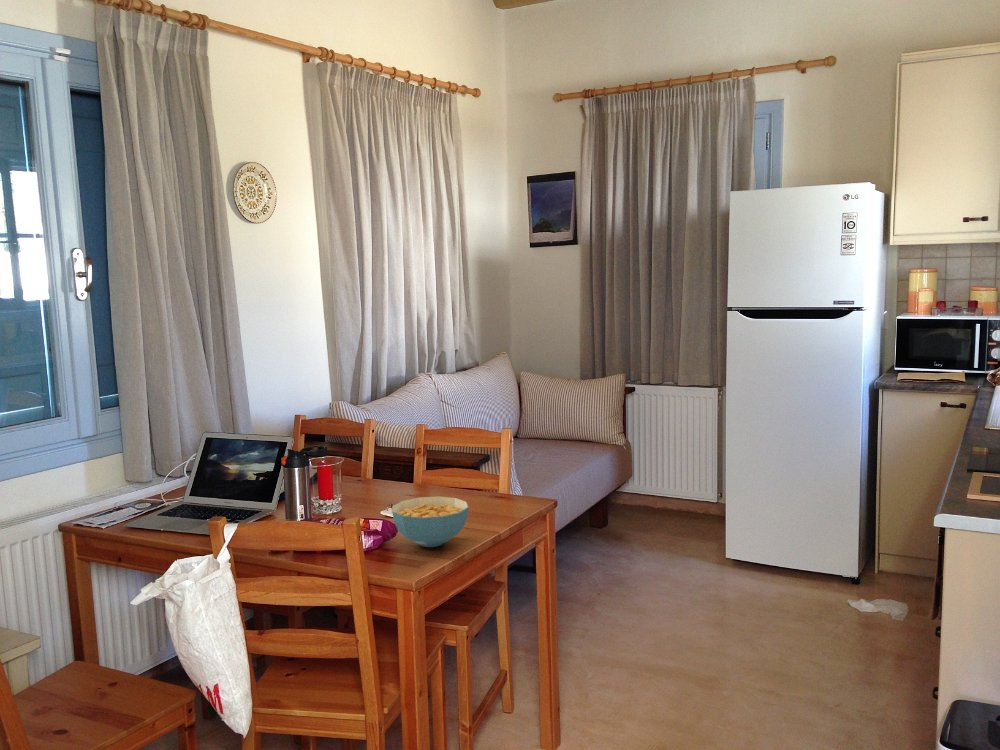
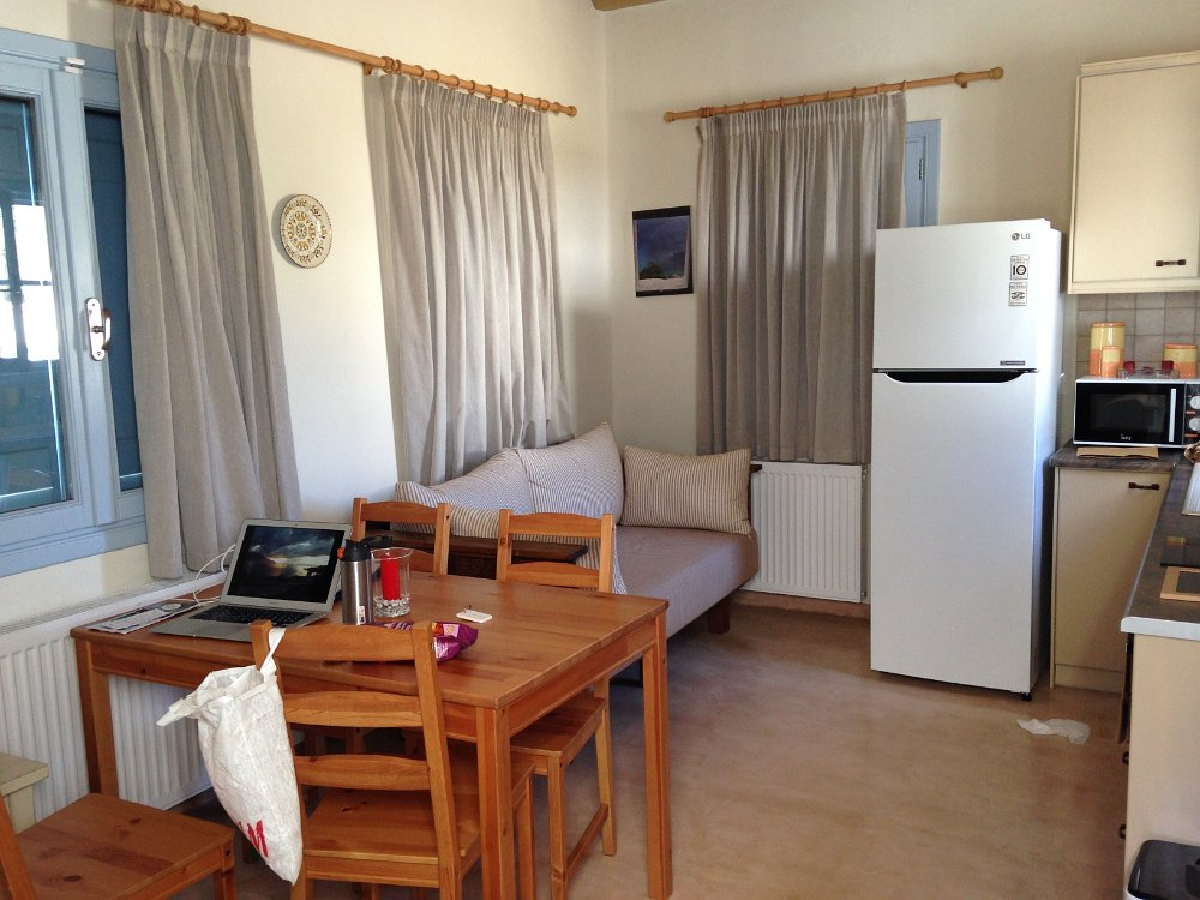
- cereal bowl [391,495,470,548]
